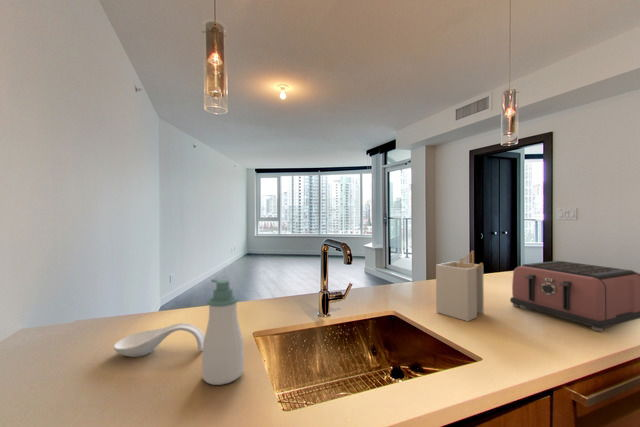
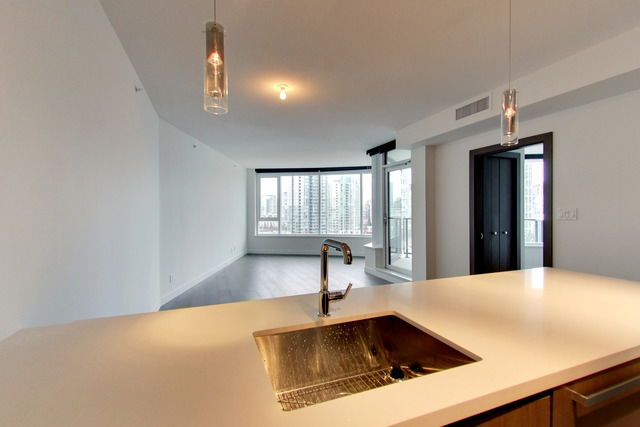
- spoon rest [112,322,205,358]
- utensil holder [435,249,485,322]
- soap bottle [201,278,245,386]
- toaster [509,260,640,333]
